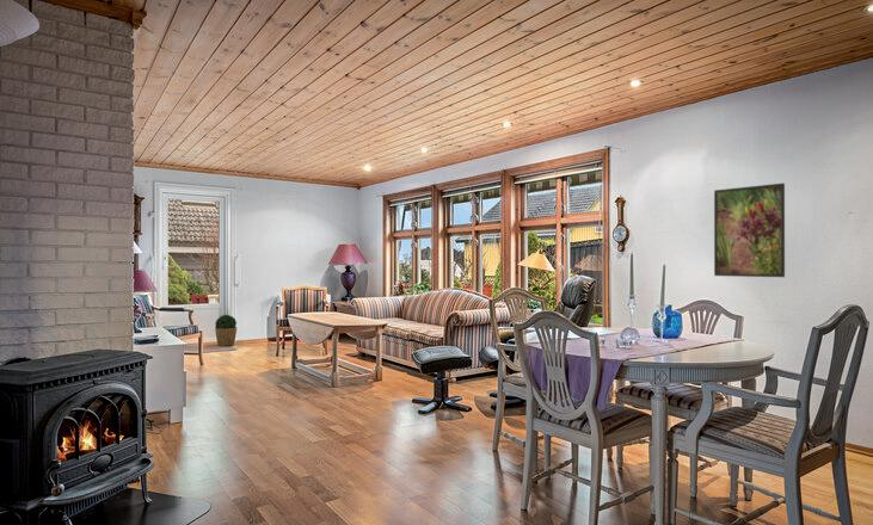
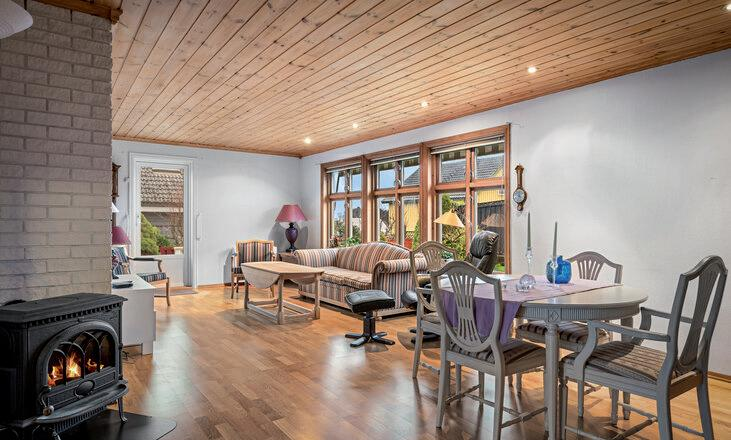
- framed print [713,183,786,278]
- potted plant [214,314,238,347]
